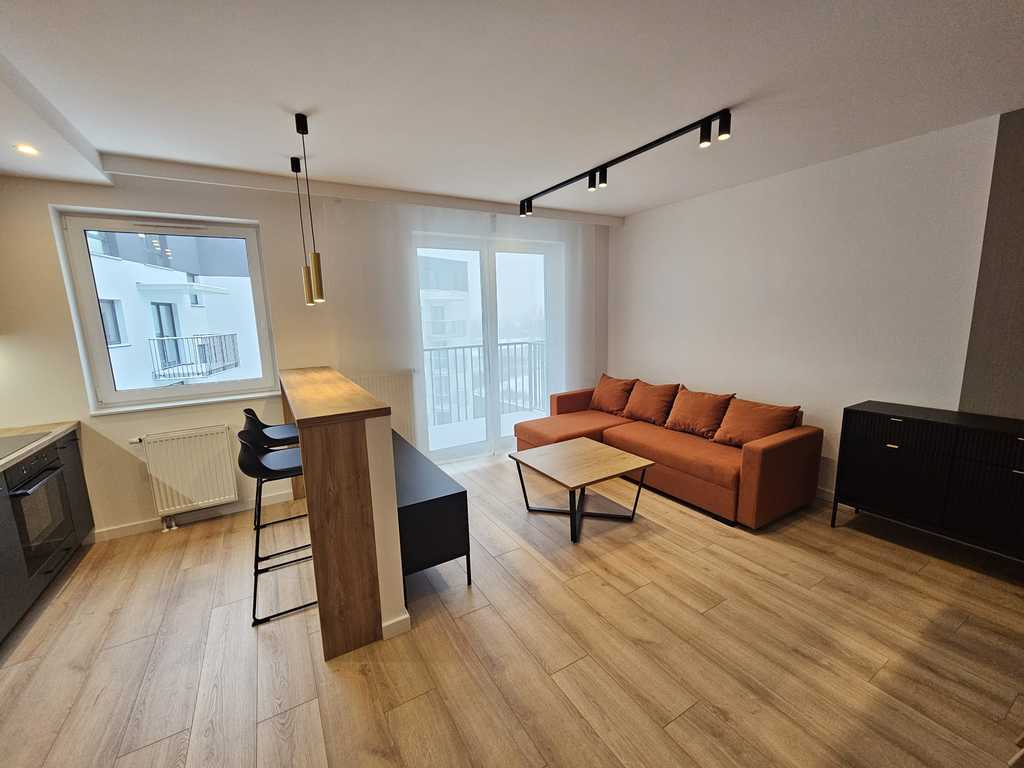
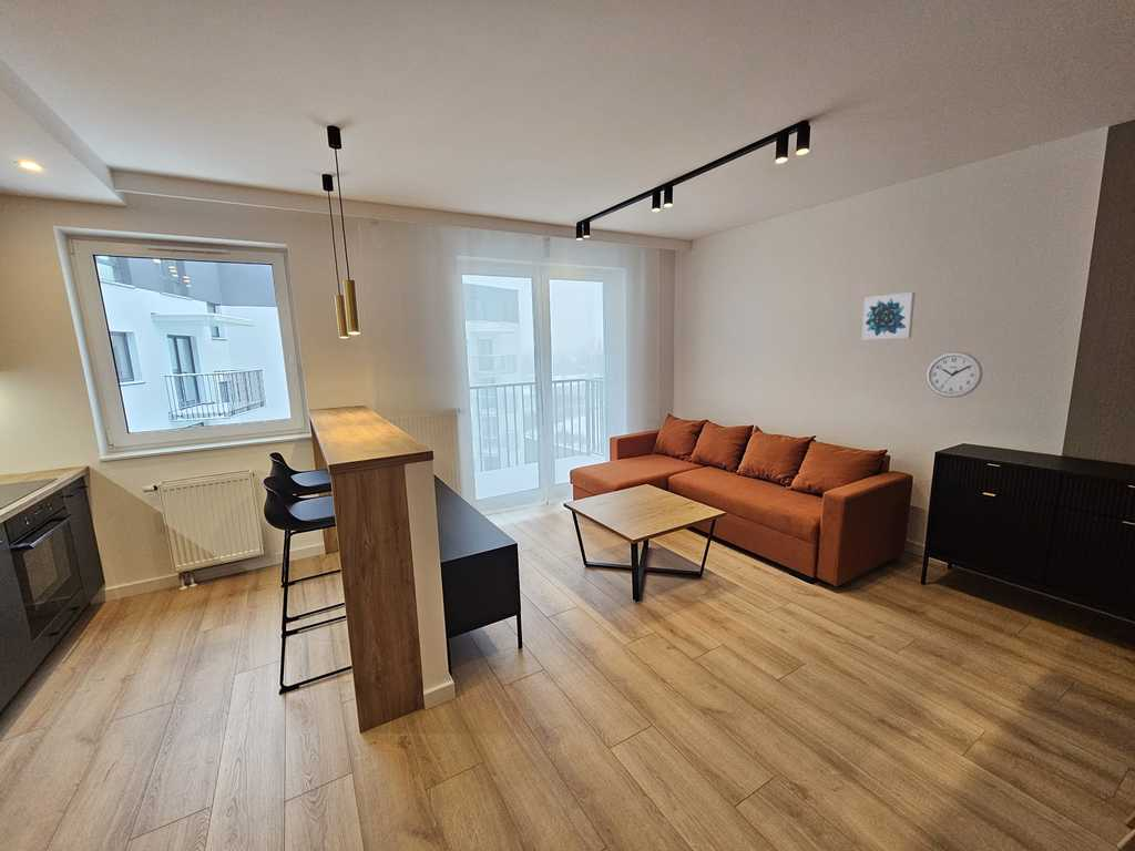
+ wall art [861,291,916,341]
+ wall clock [924,350,983,399]
